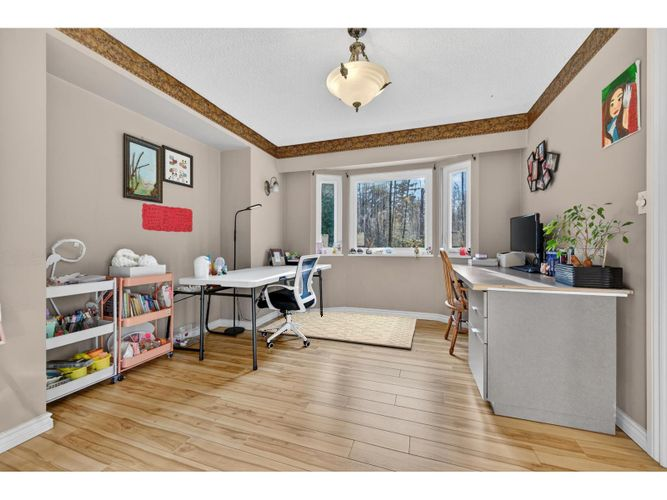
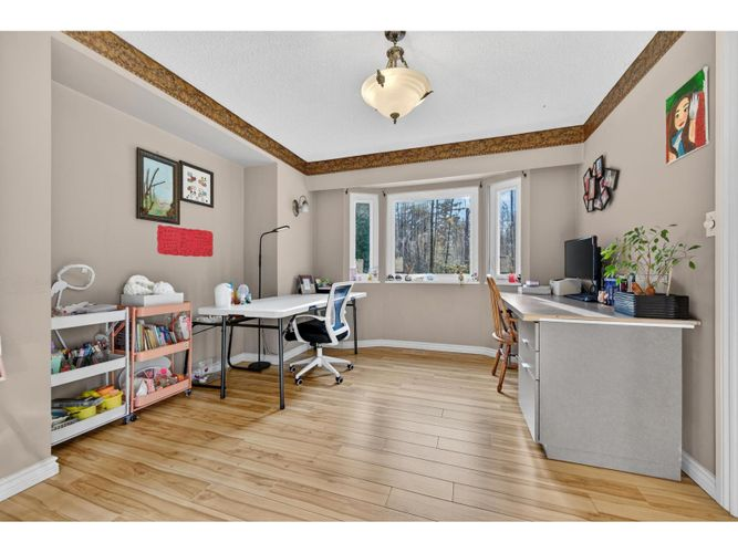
- rug [257,310,418,349]
